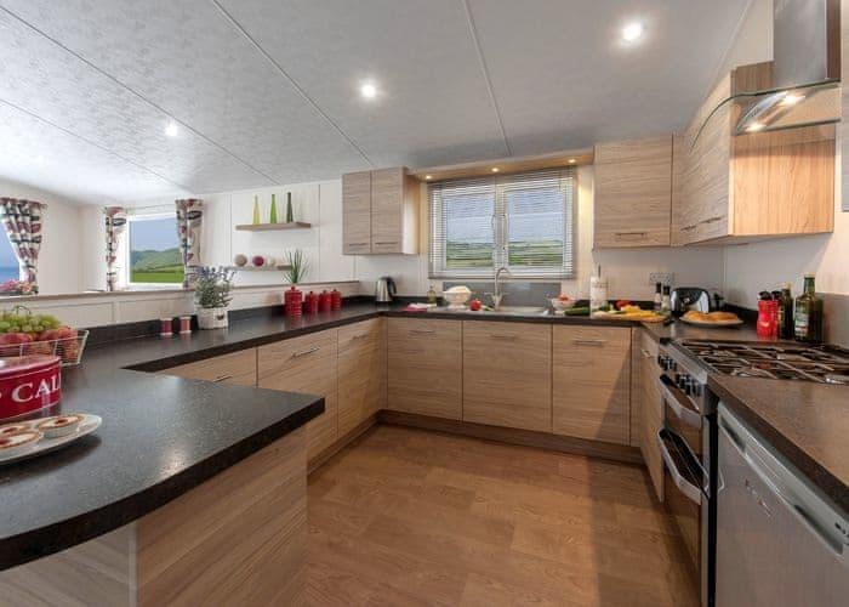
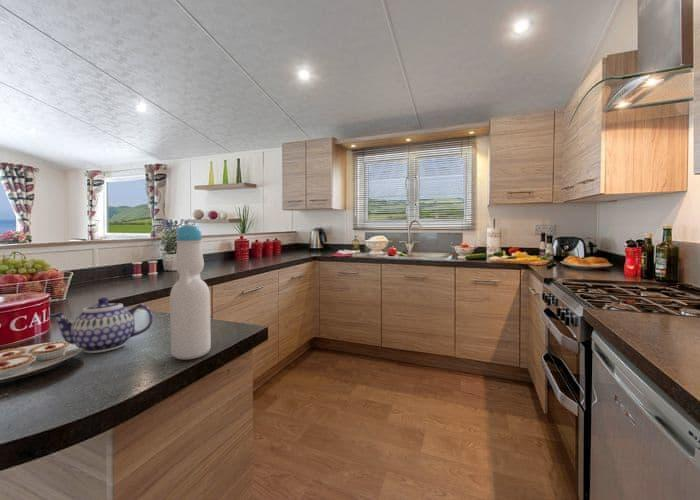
+ bottle [169,223,212,361]
+ teapot [48,297,154,354]
